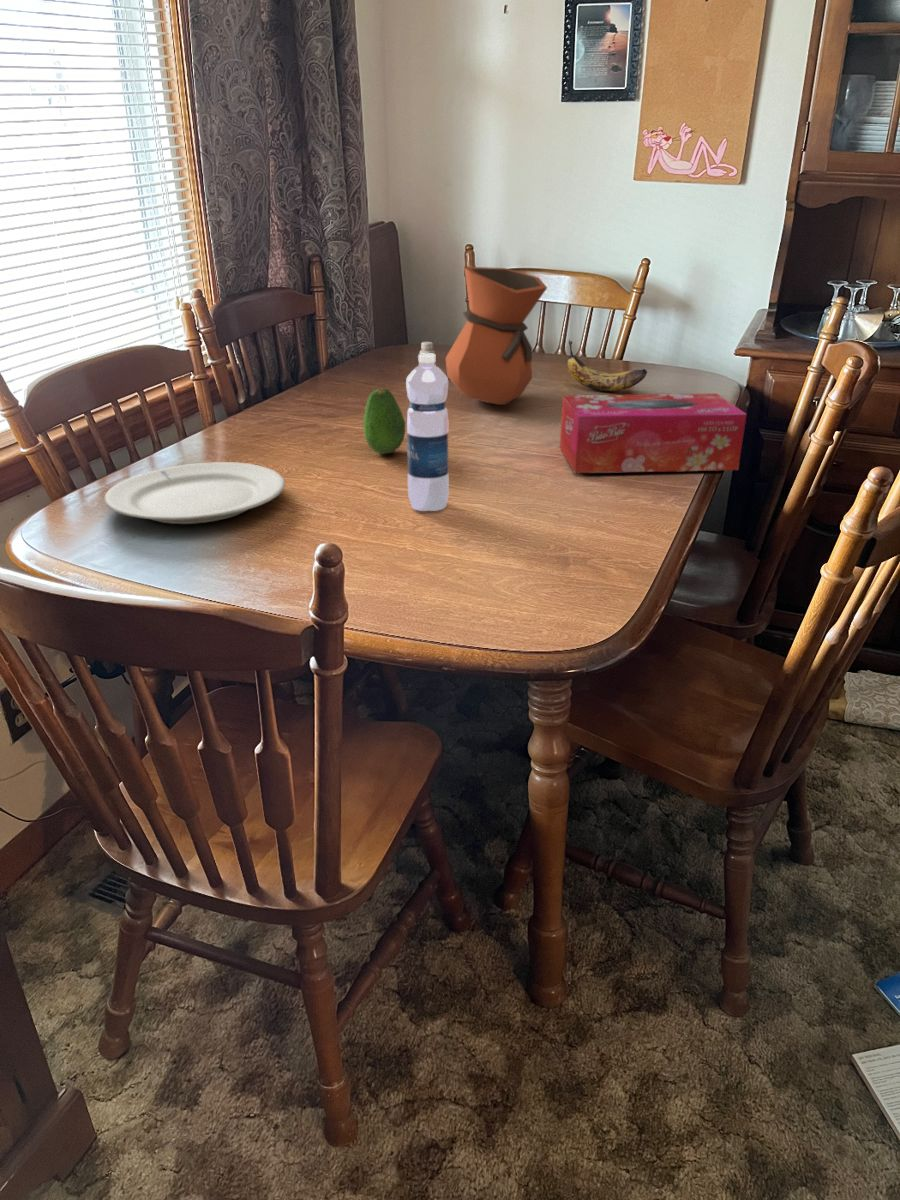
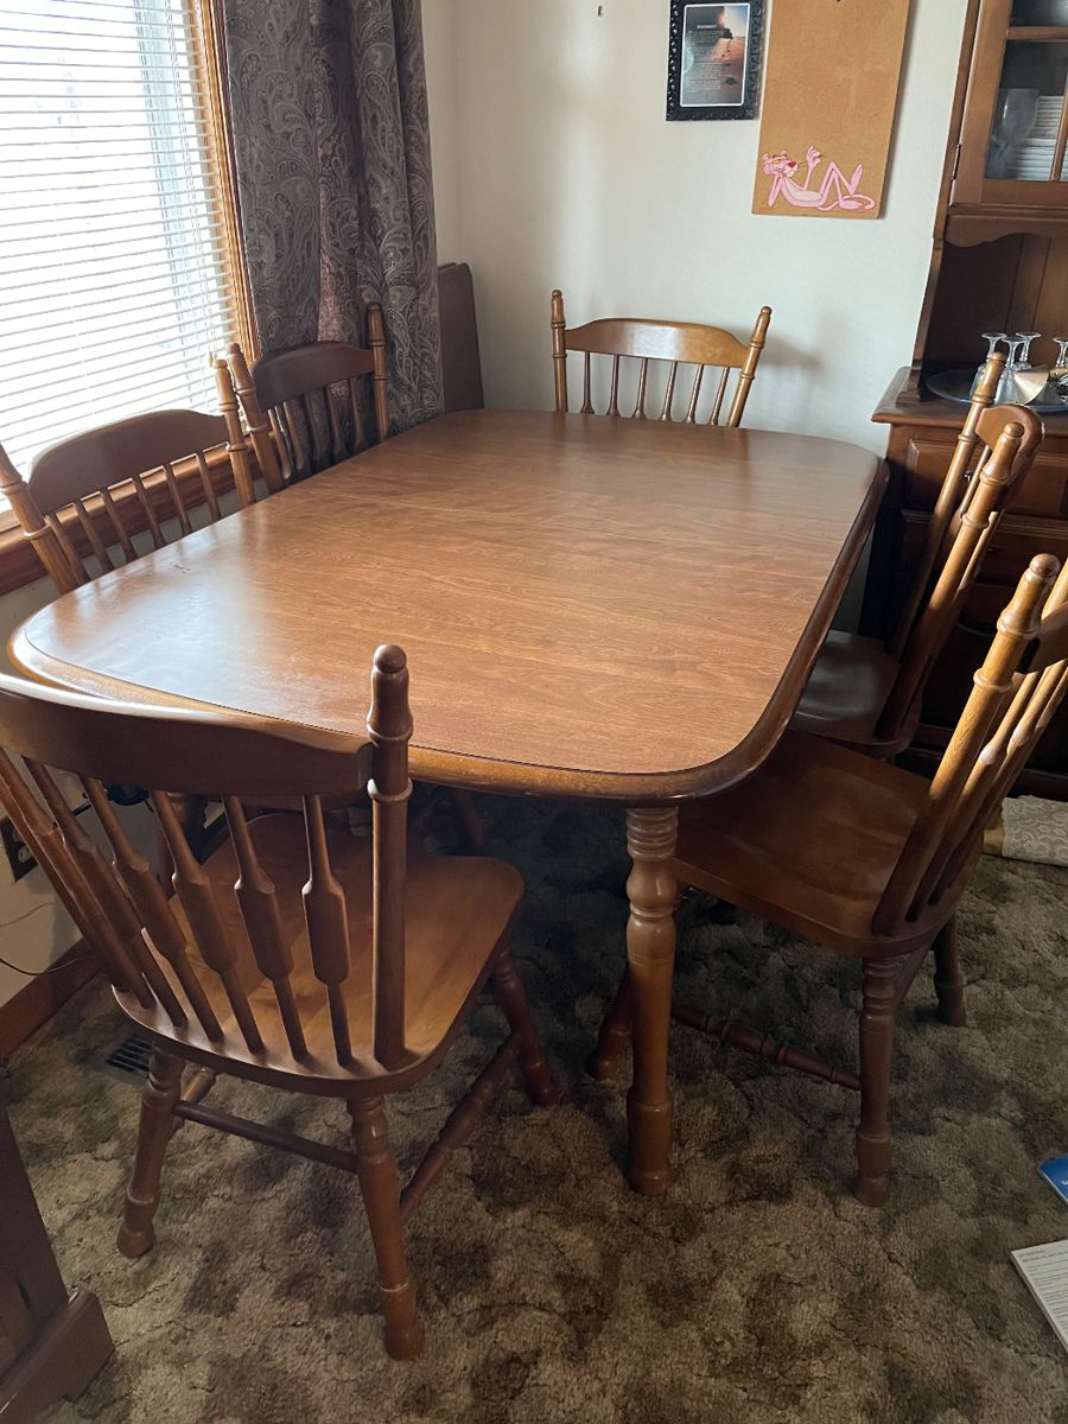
- tissue box [559,393,748,474]
- vase [445,266,548,406]
- fruit [362,388,406,455]
- water bottle [405,353,450,512]
- banana [566,339,648,392]
- chinaware [103,461,286,525]
- saltshaker [418,341,437,366]
